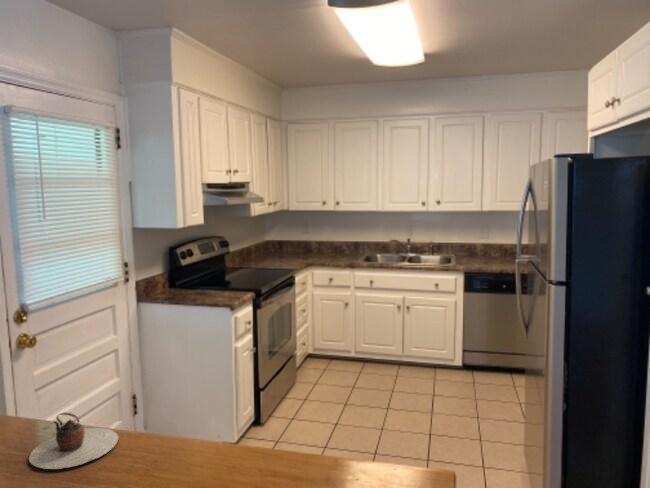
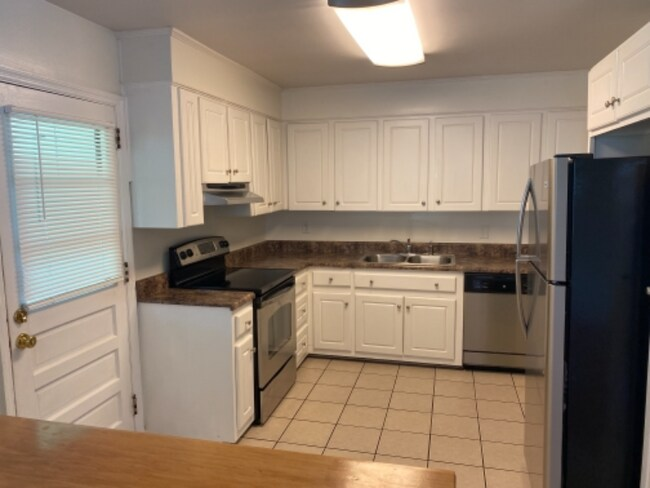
- teapot [28,412,119,470]
